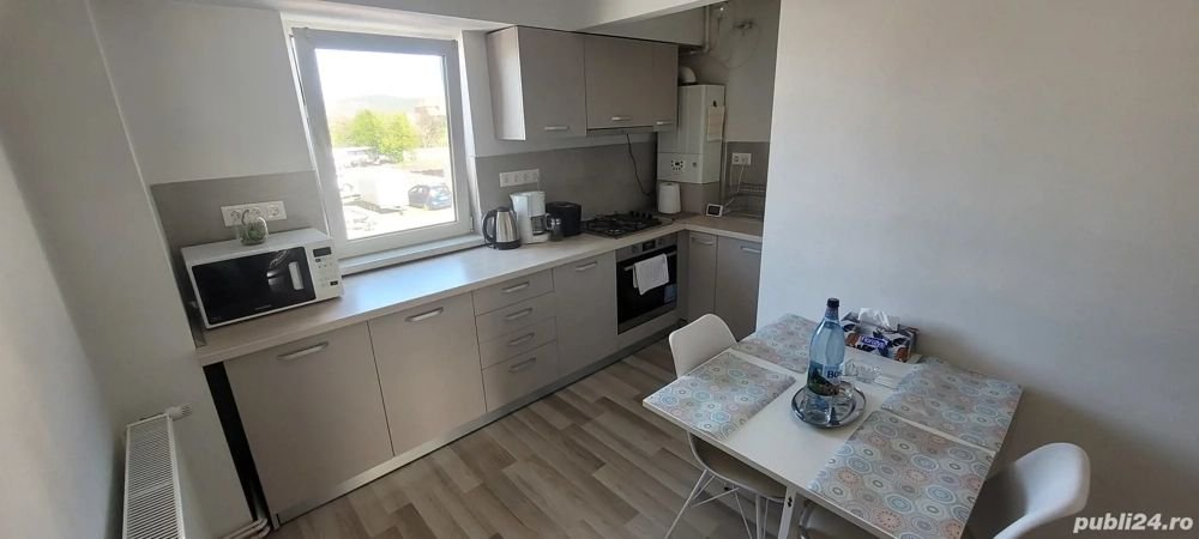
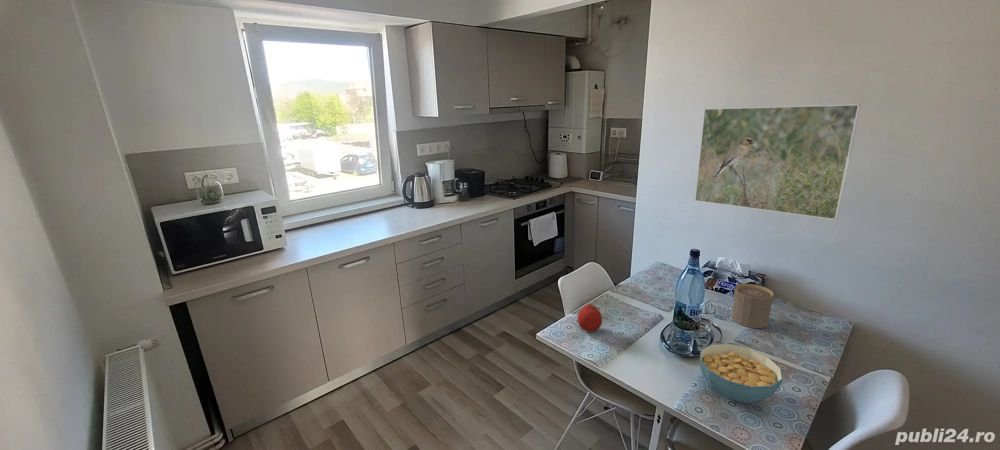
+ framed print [694,103,862,221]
+ cup [731,283,776,329]
+ fruit [577,302,603,333]
+ cereal bowl [699,343,784,404]
